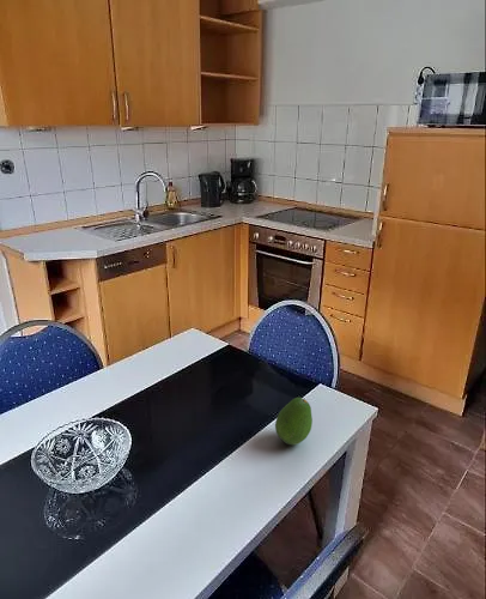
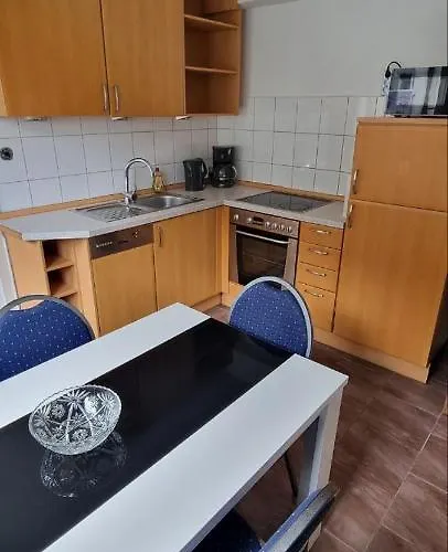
- fruit [274,397,314,446]
